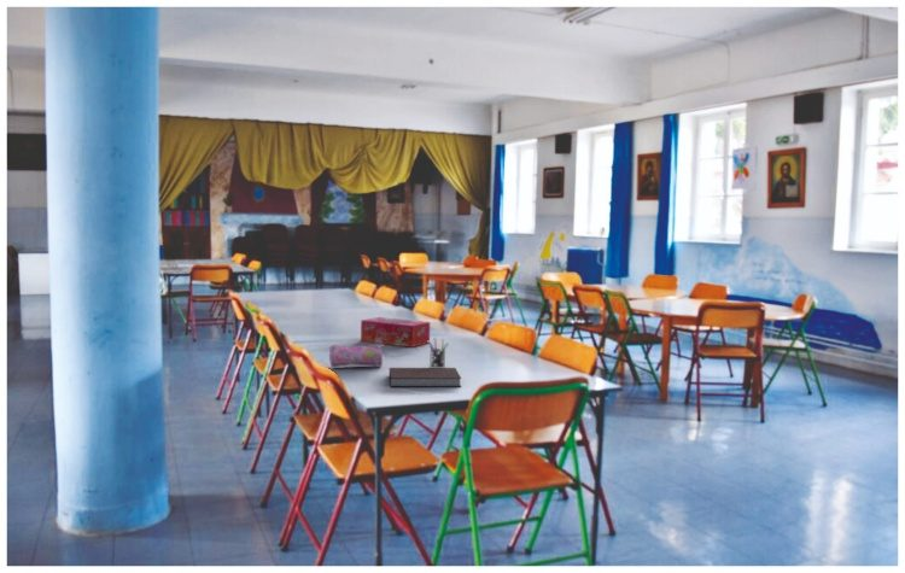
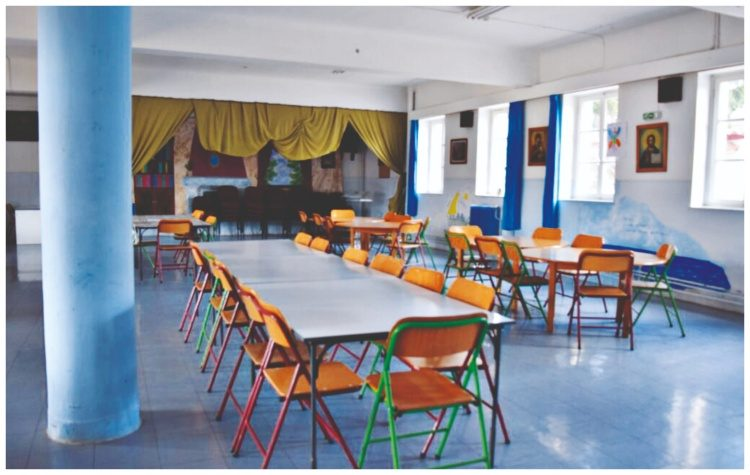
- pen holder [427,337,450,368]
- pencil case [328,343,385,368]
- tissue box [360,316,431,349]
- notebook [389,367,462,388]
